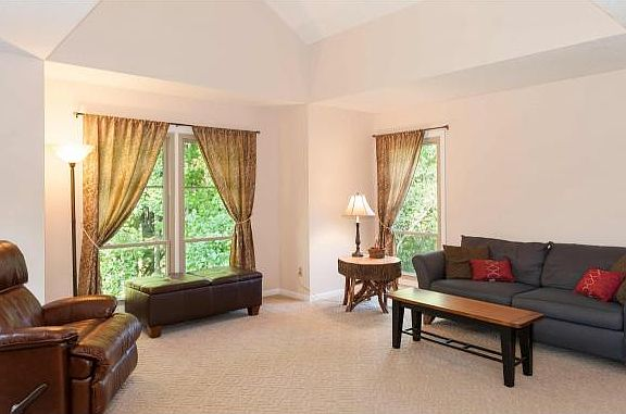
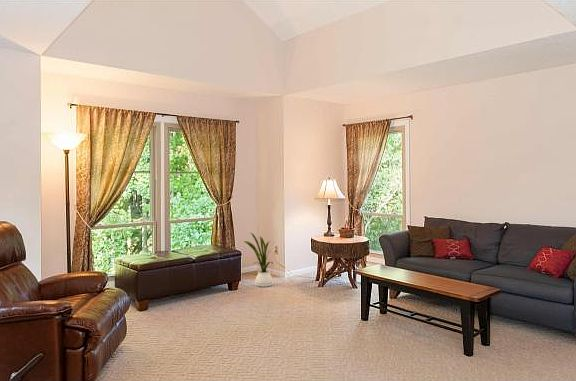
+ house plant [243,232,275,288]
